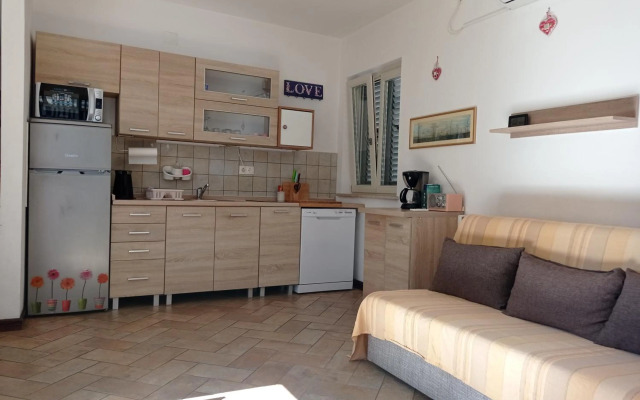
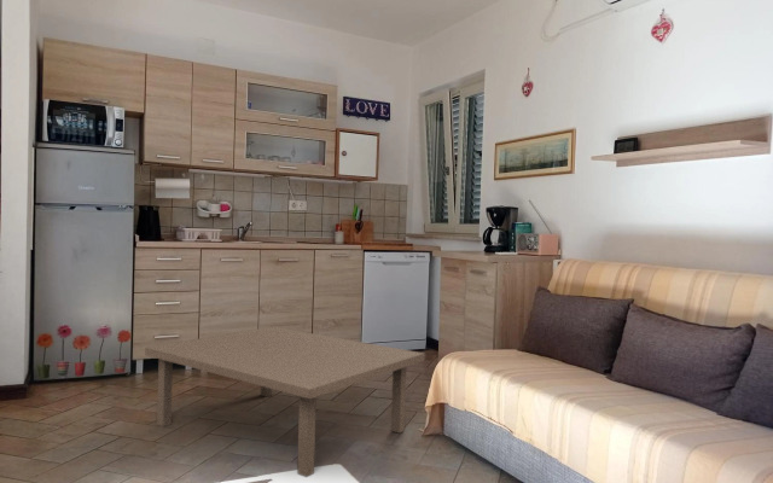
+ coffee table [144,326,426,478]
